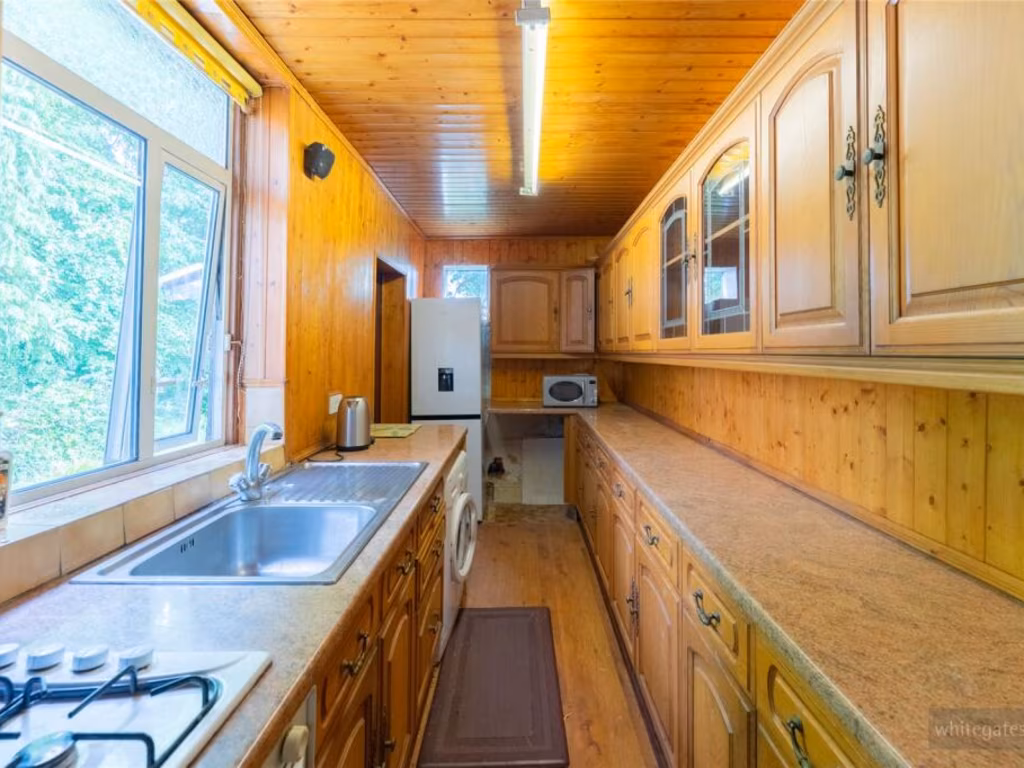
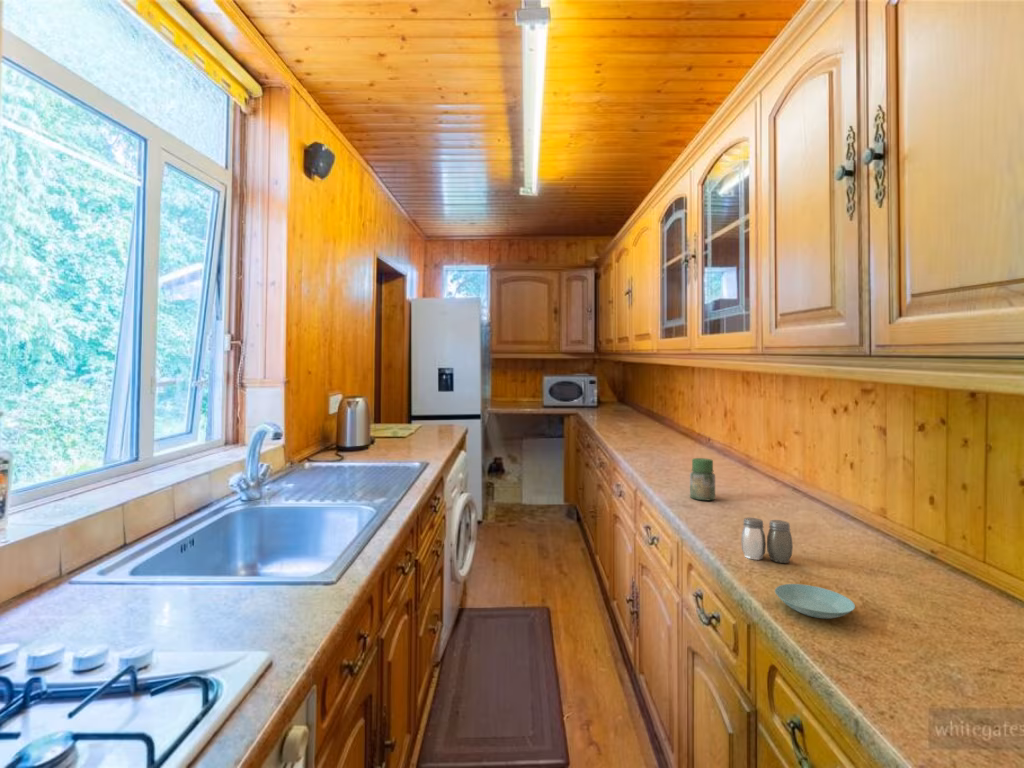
+ salt and pepper shaker [740,517,794,564]
+ jar [689,457,716,501]
+ saucer [774,583,856,620]
